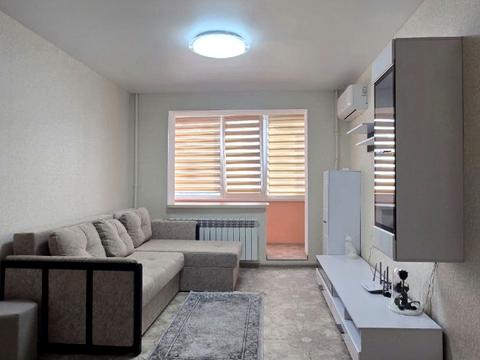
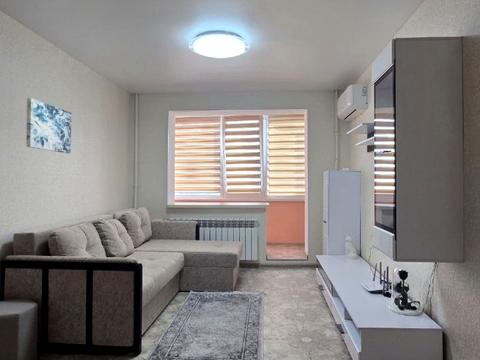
+ wall art [25,97,72,154]
